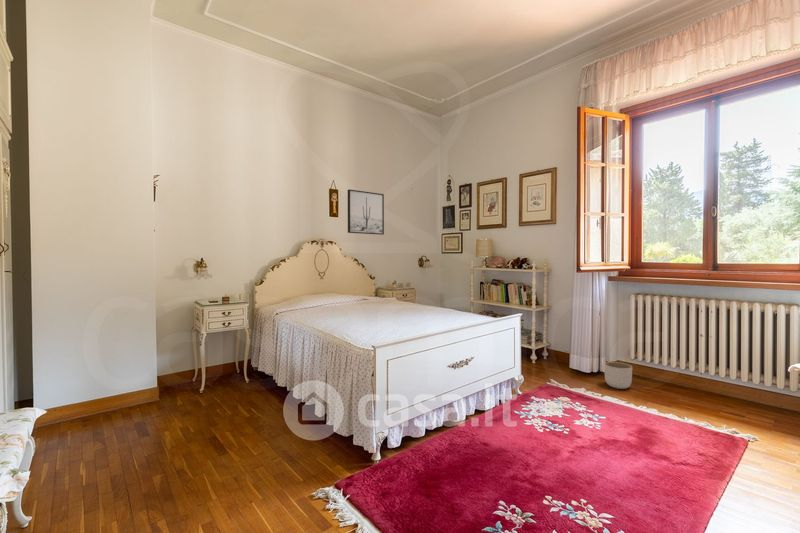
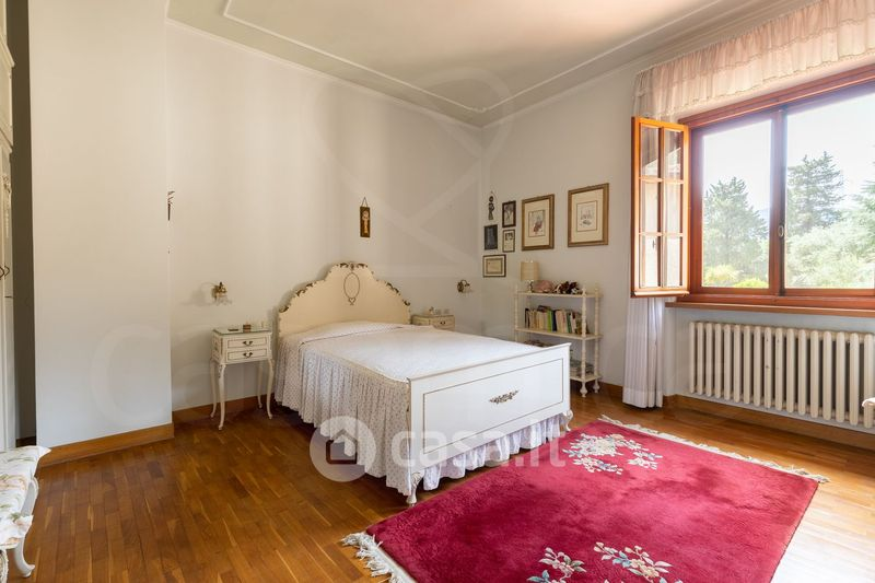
- planter [603,361,633,390]
- wall art [347,189,385,236]
